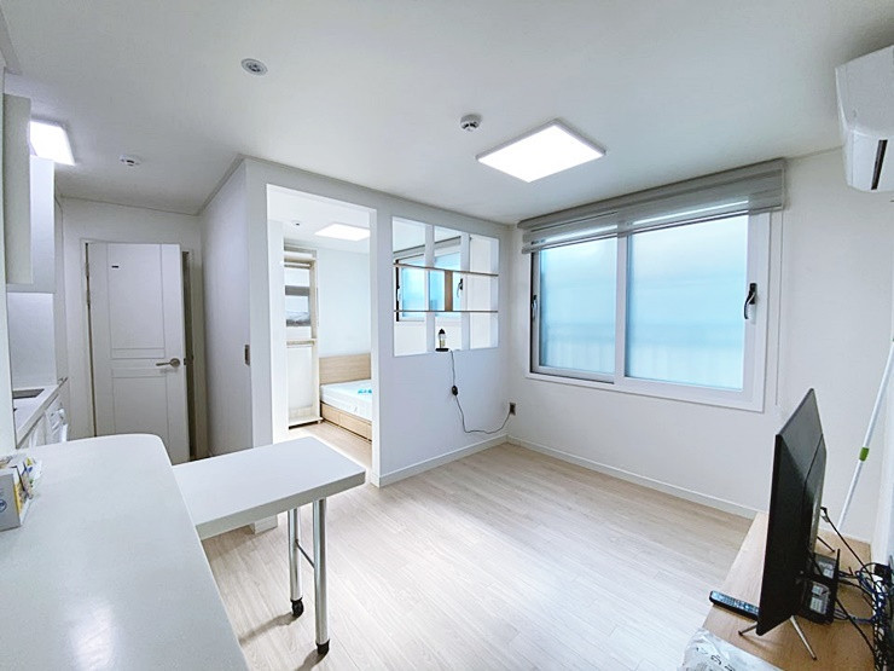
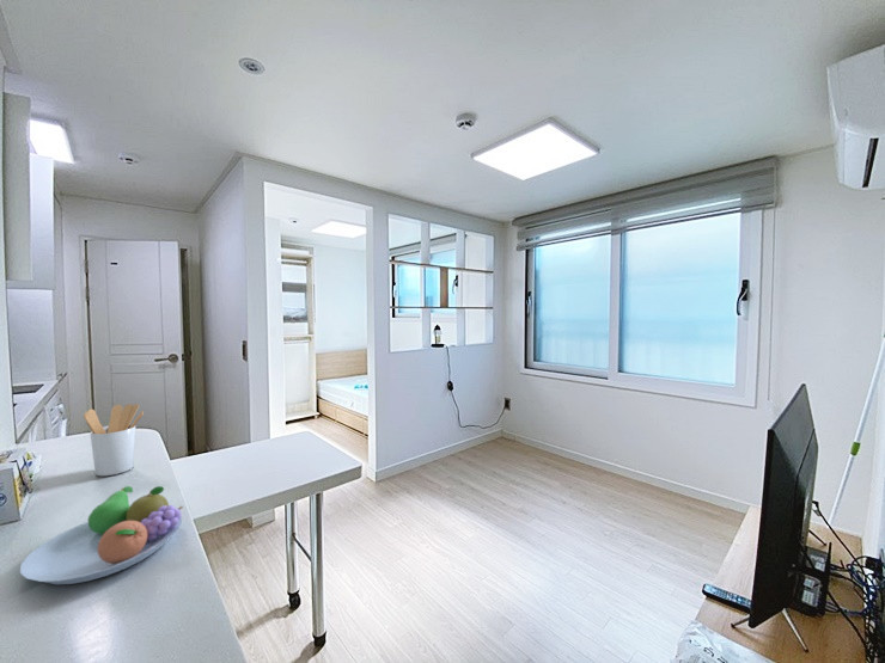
+ fruit bowl [19,485,184,585]
+ utensil holder [83,403,145,477]
